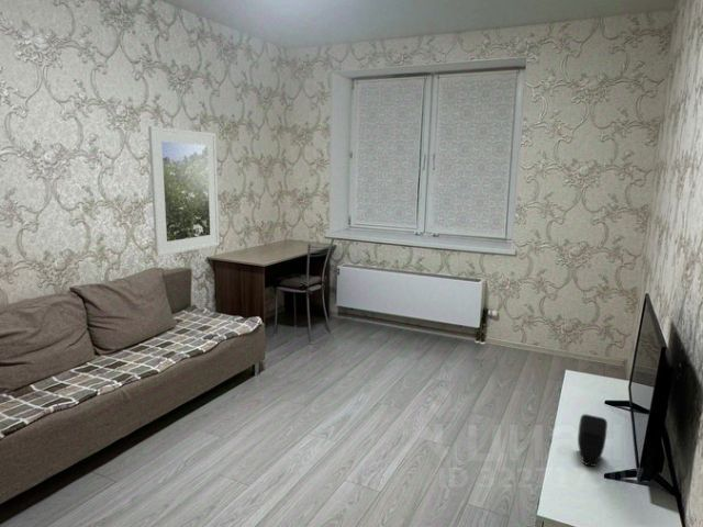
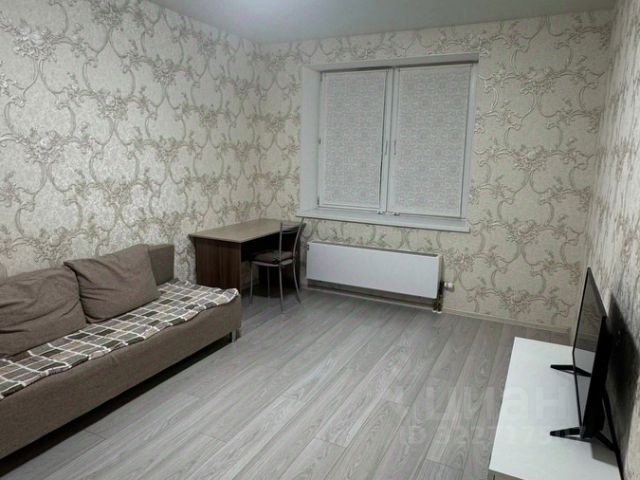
- speaker [577,413,609,468]
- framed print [147,125,220,258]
